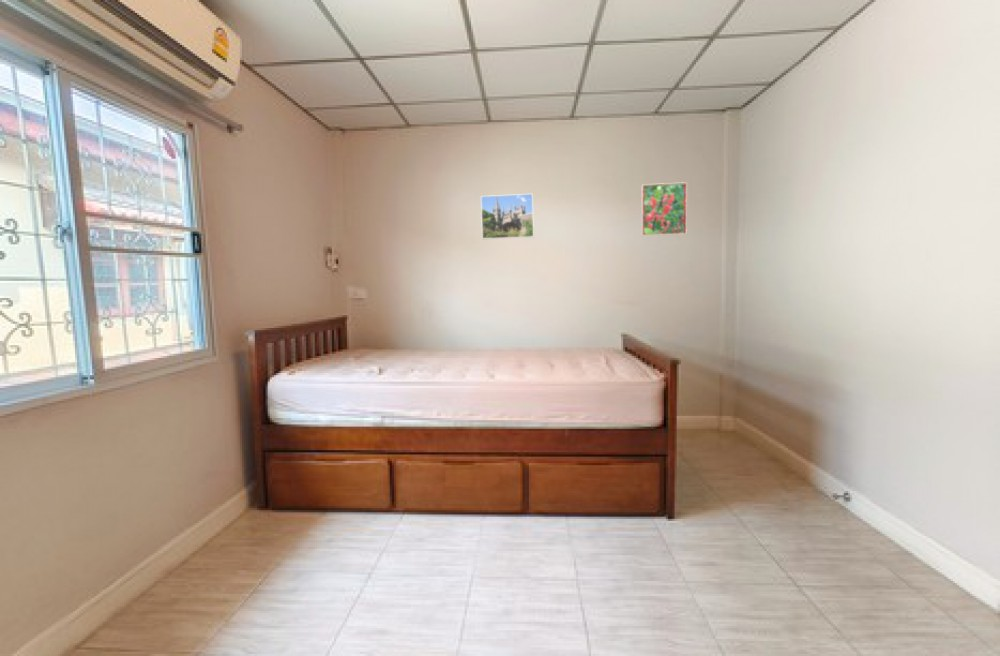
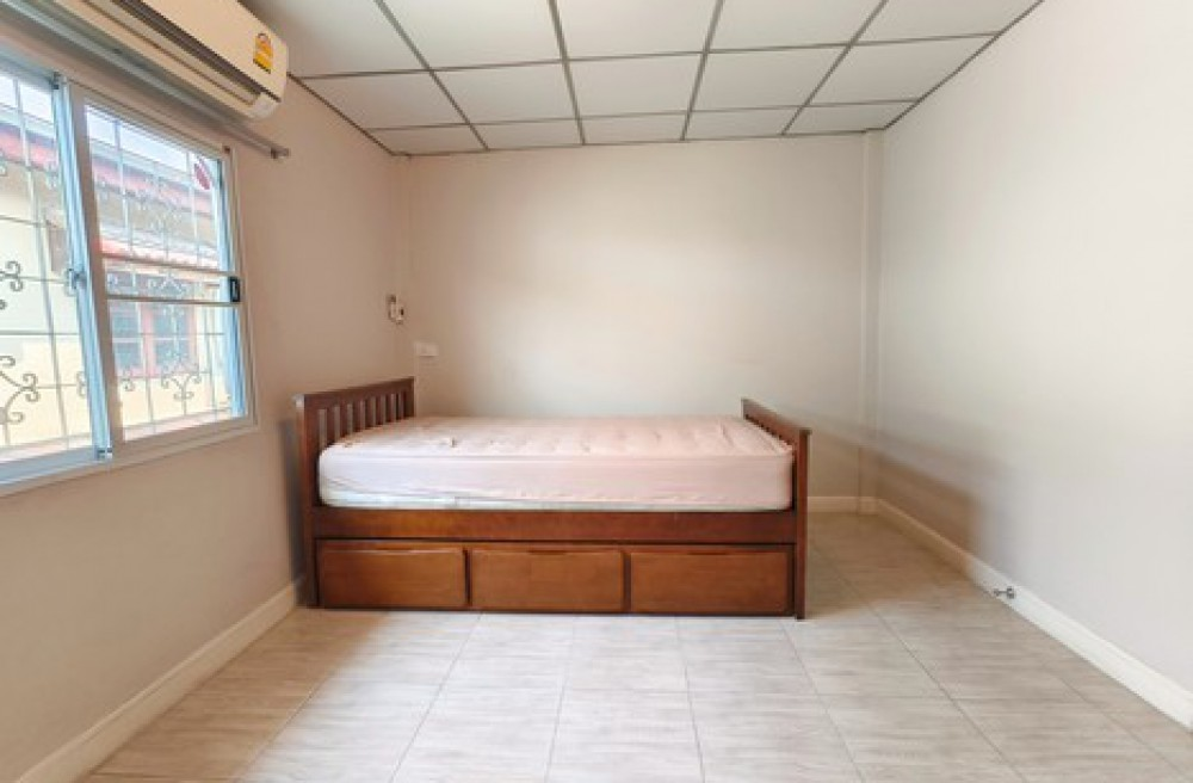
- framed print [640,181,688,237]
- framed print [480,193,535,240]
